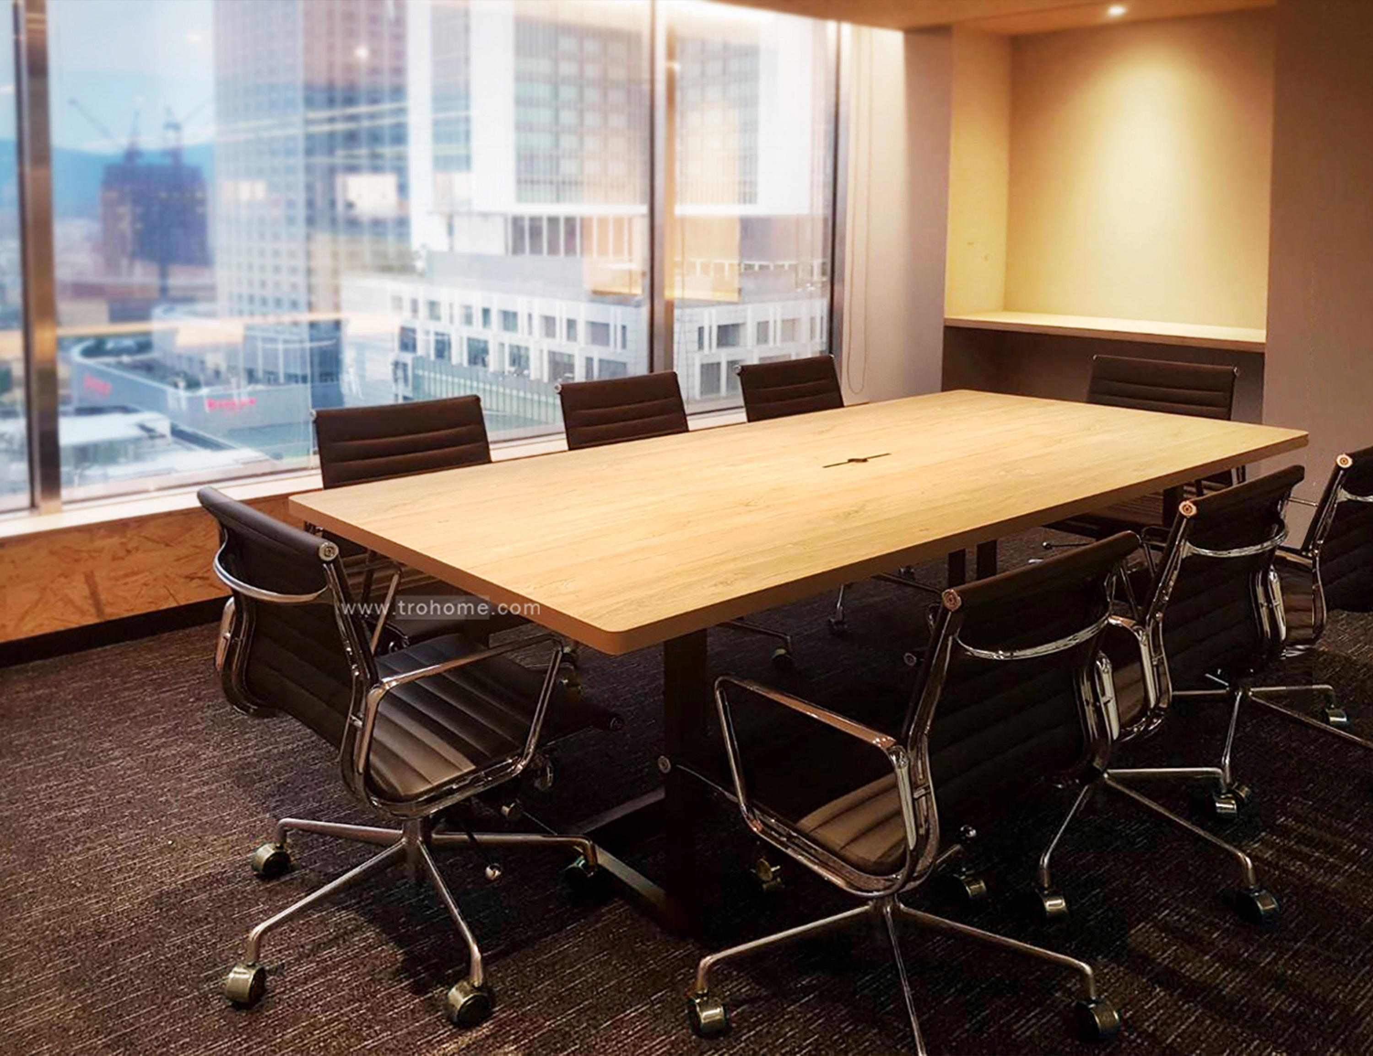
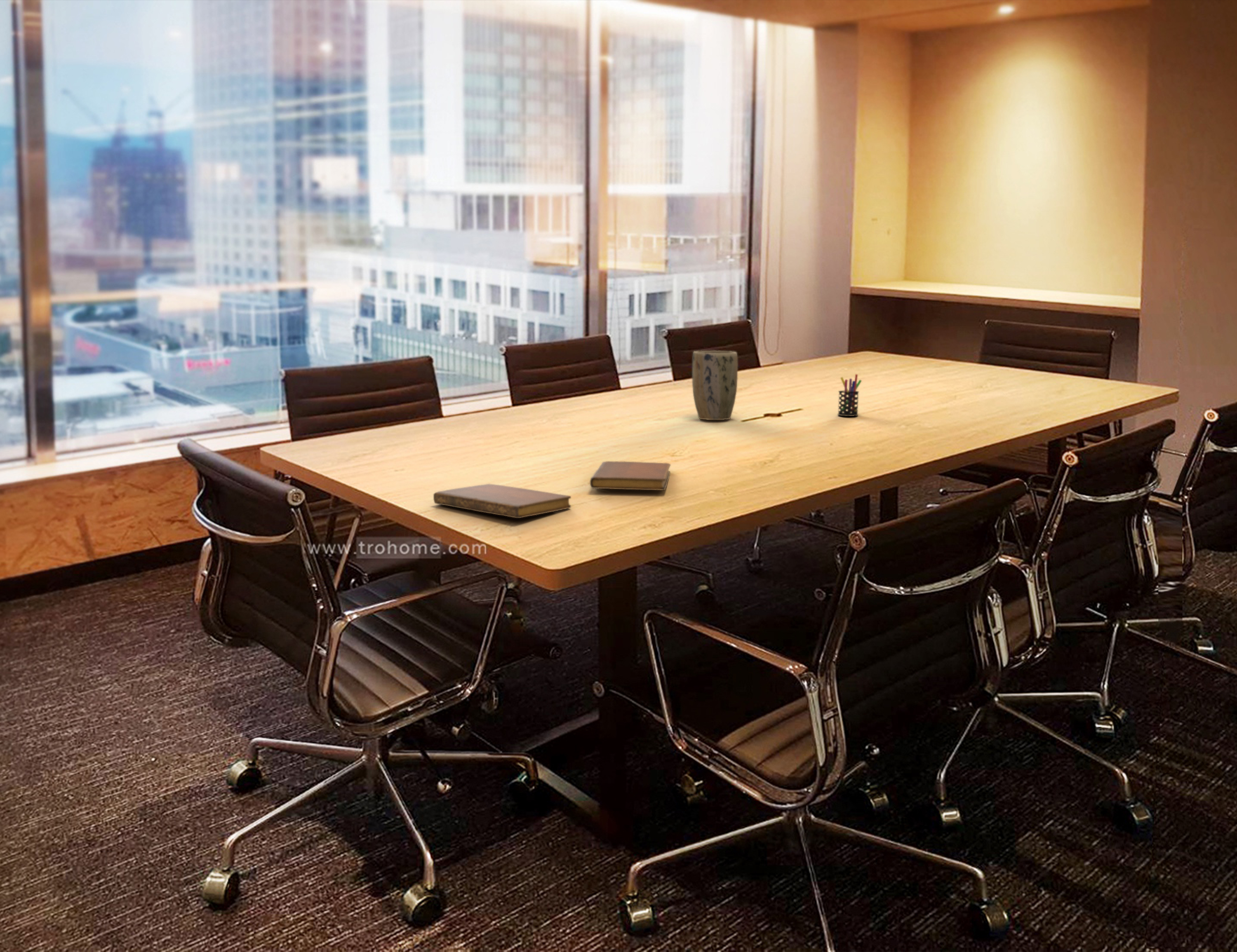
+ notebook [433,483,571,518]
+ notebook [590,461,671,491]
+ pen holder [837,374,862,417]
+ plant pot [692,350,738,420]
